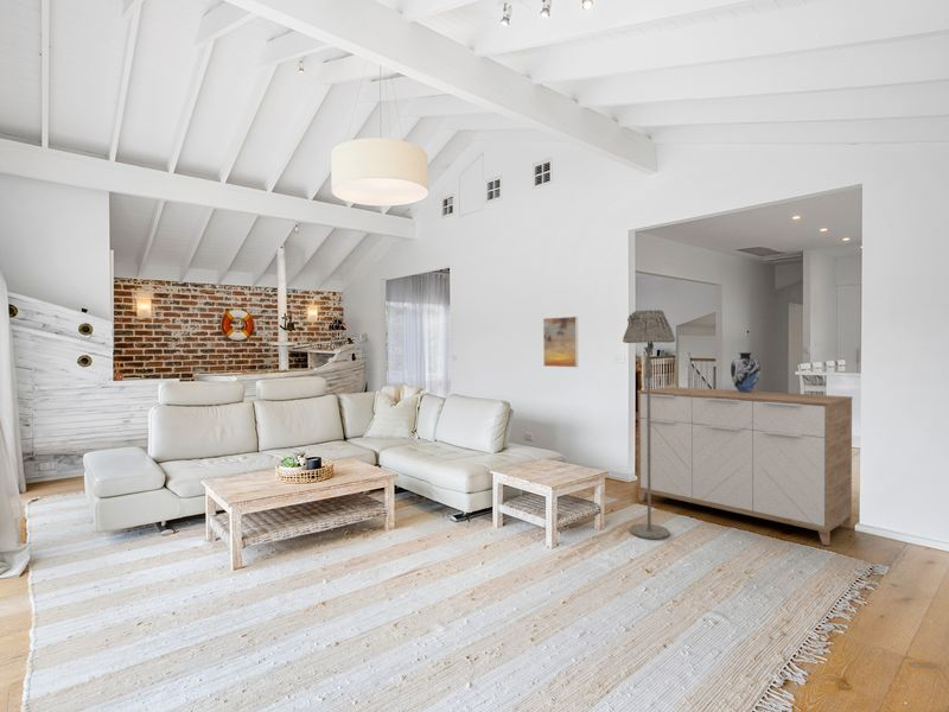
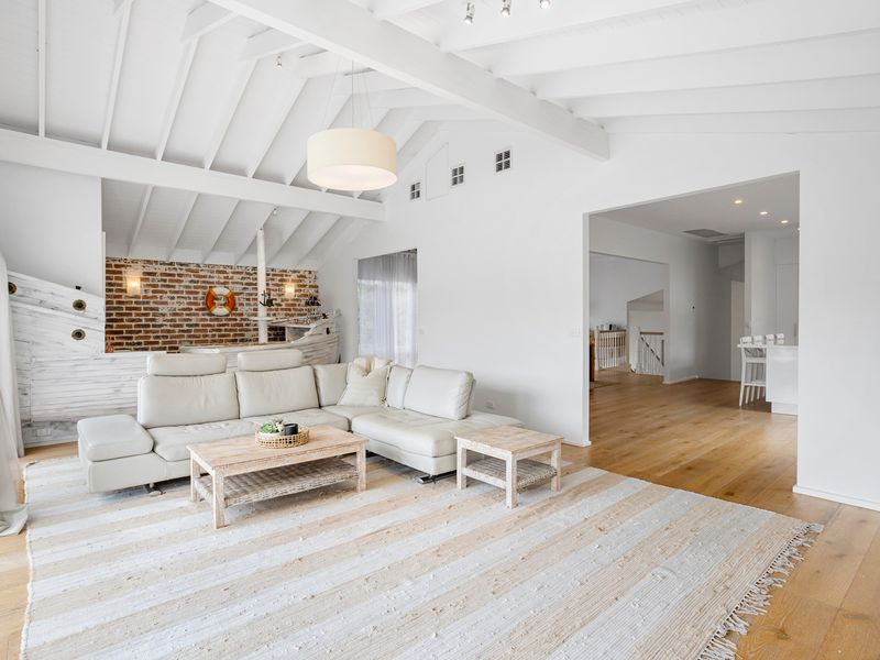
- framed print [542,316,579,368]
- sideboard [637,386,853,546]
- vase [730,351,762,393]
- floor lamp [622,309,676,540]
